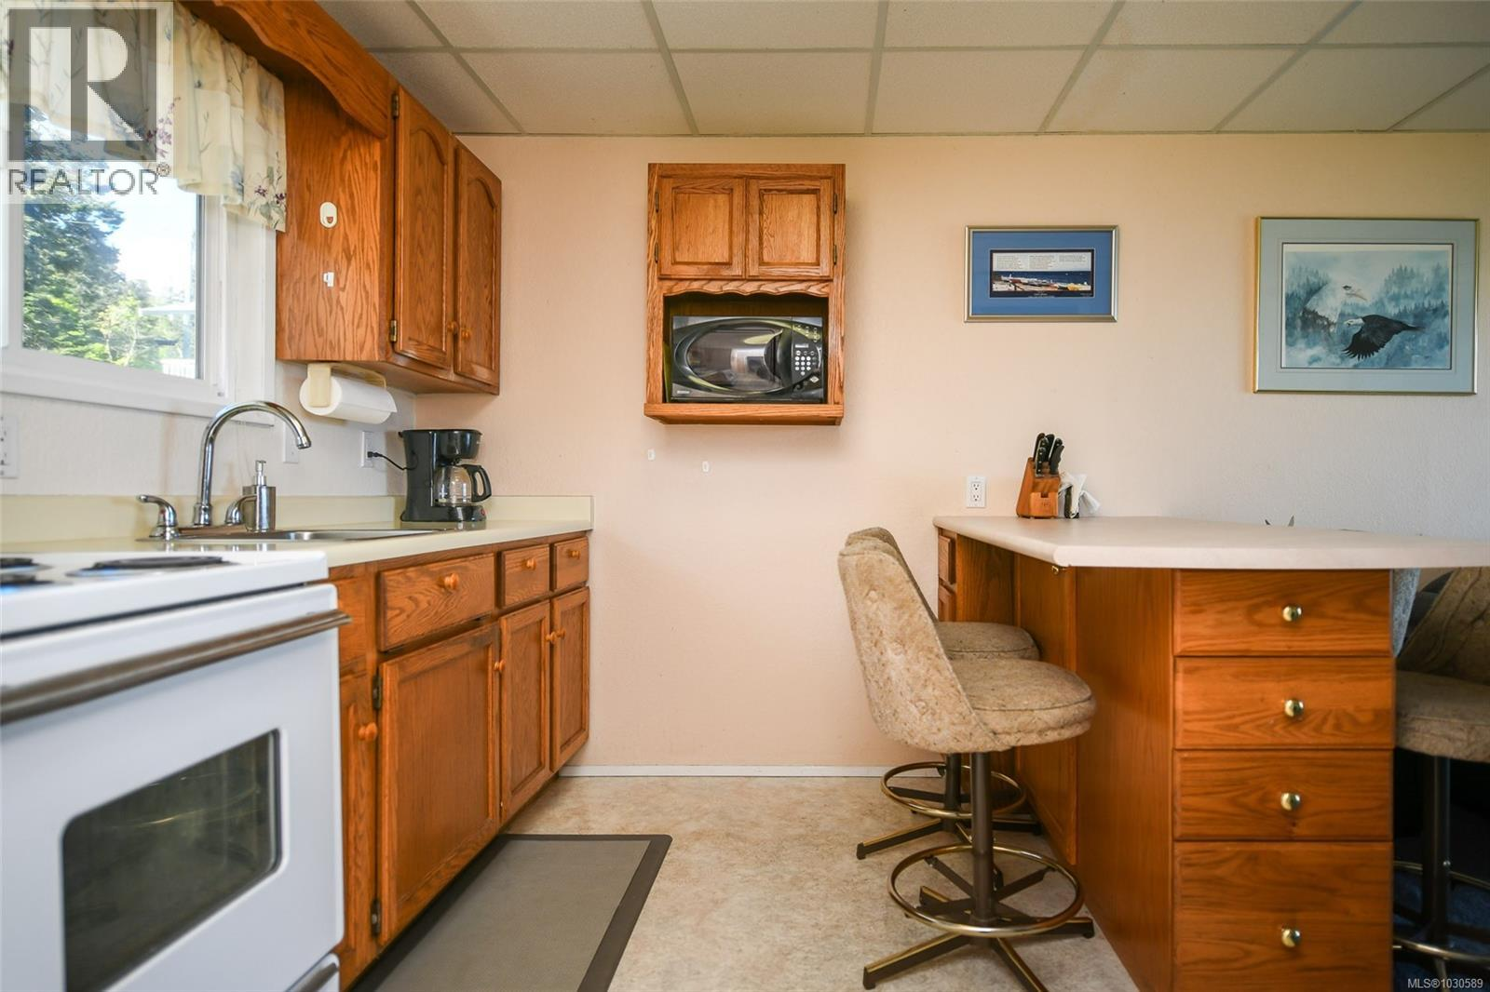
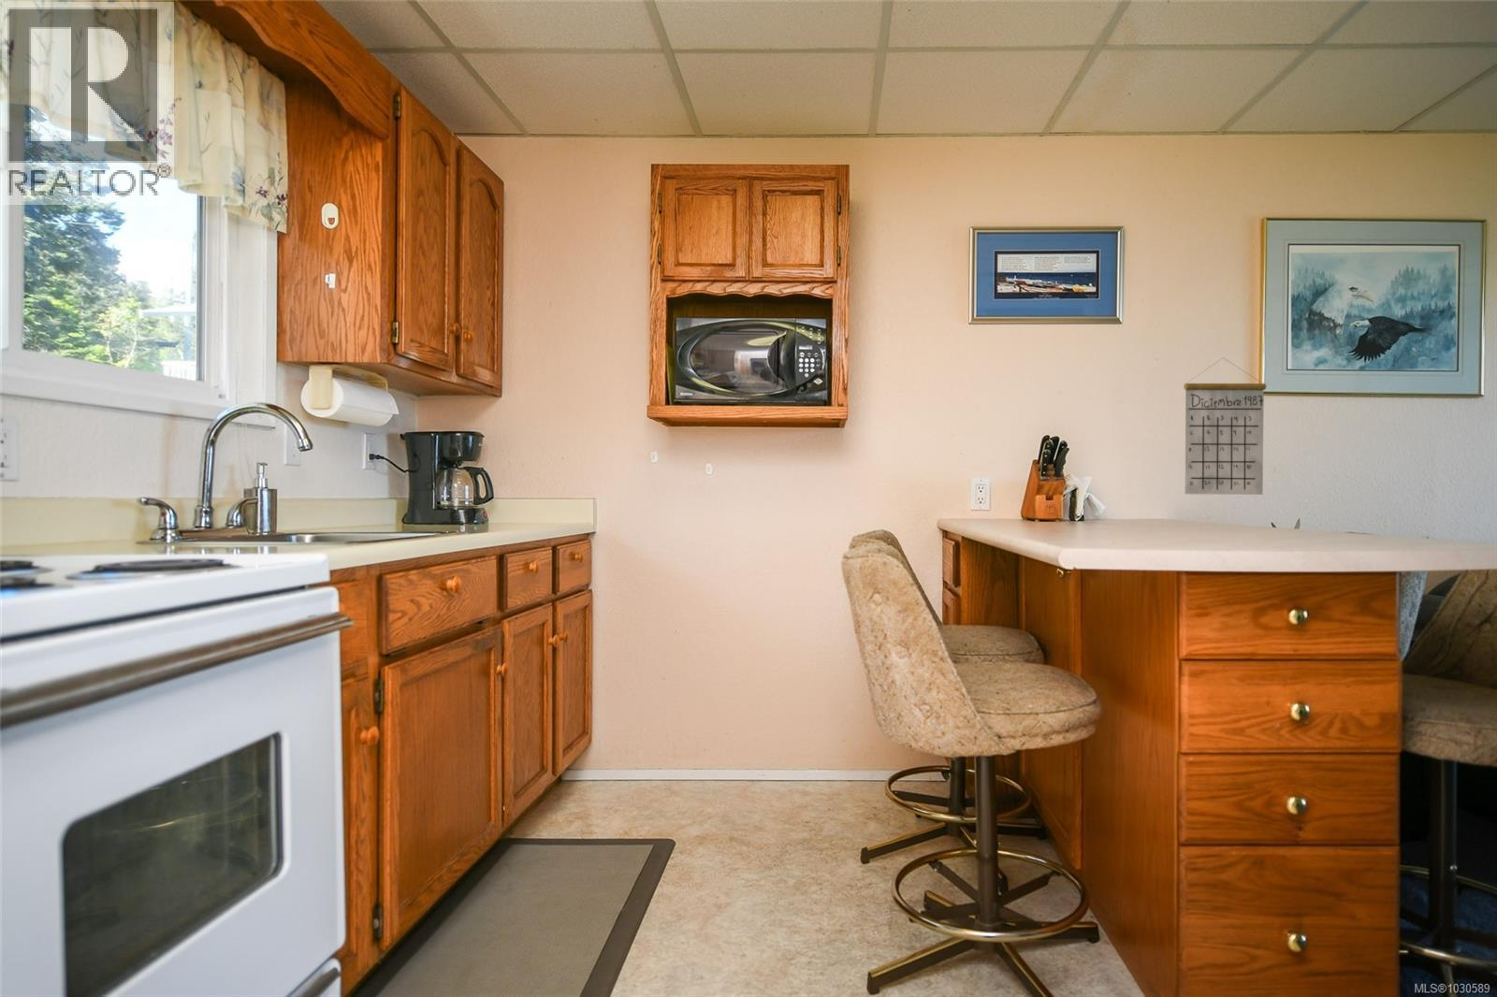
+ calendar [1183,356,1267,495]
